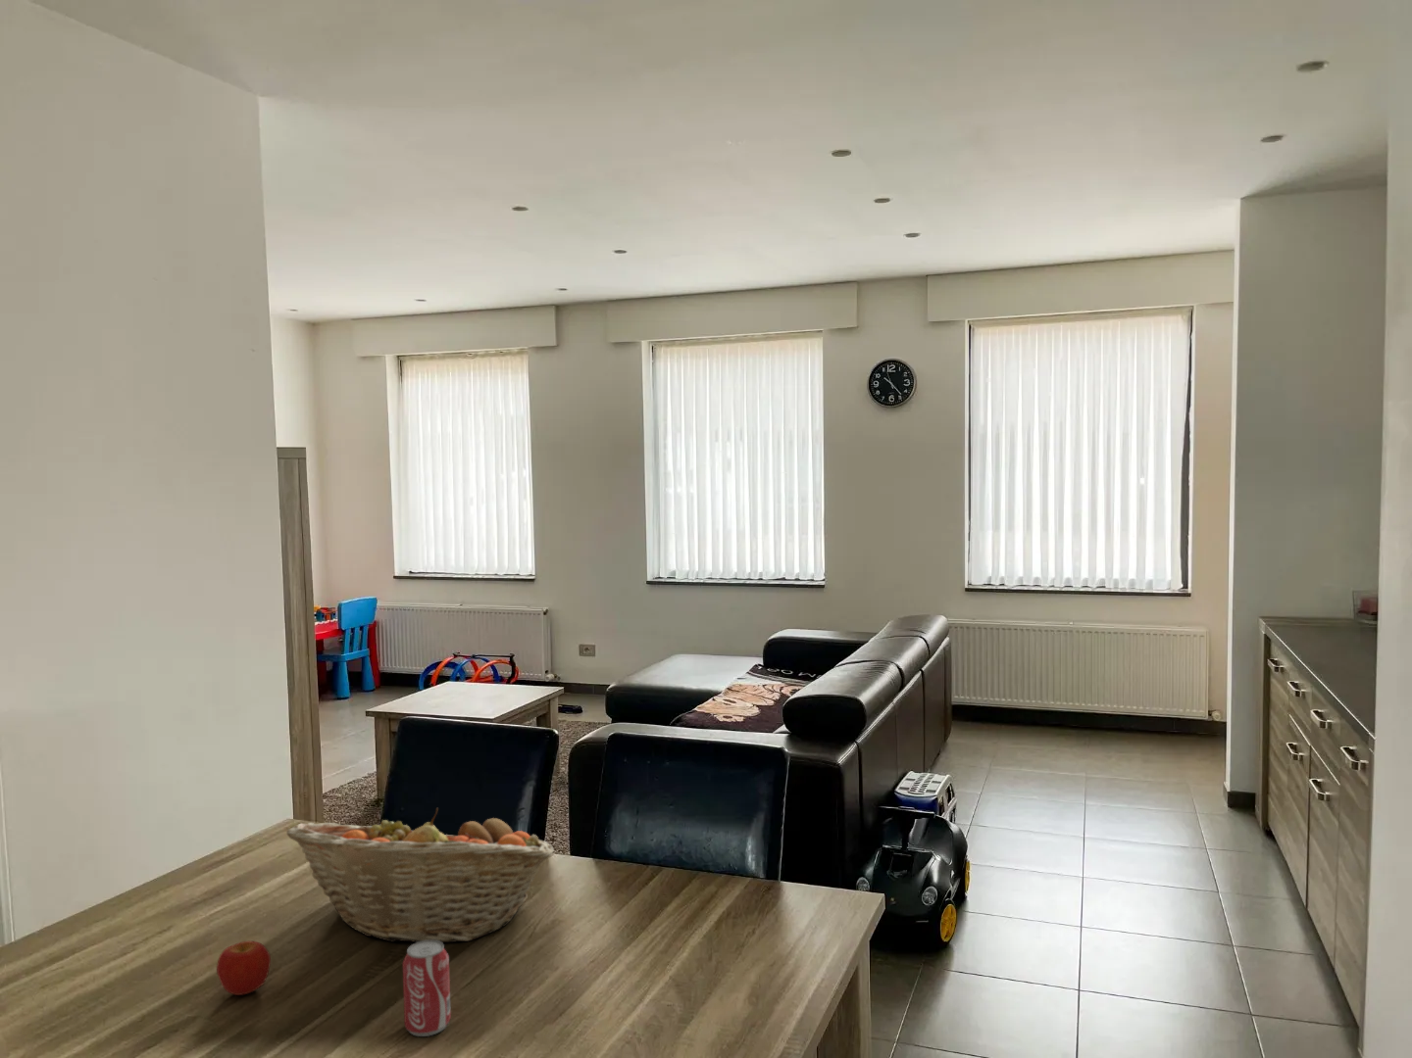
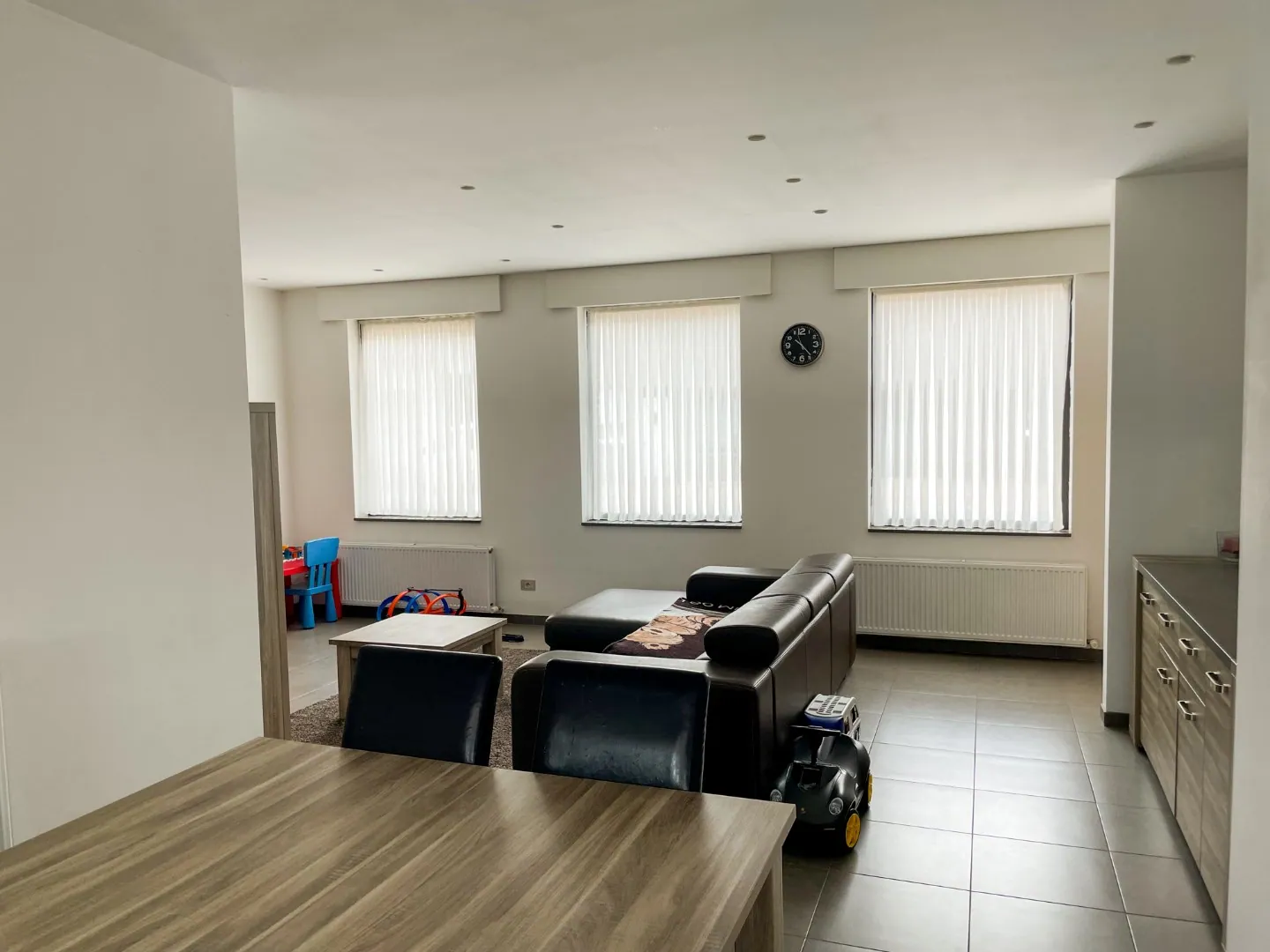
- apple [216,940,271,996]
- beverage can [402,940,453,1037]
- fruit basket [286,807,555,944]
